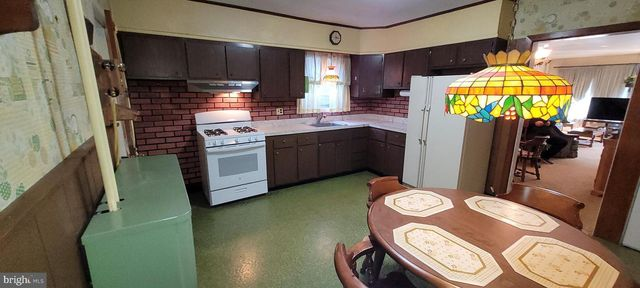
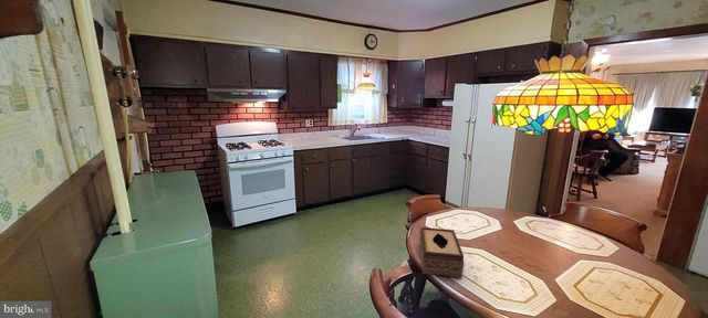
+ tissue box [418,226,465,279]
